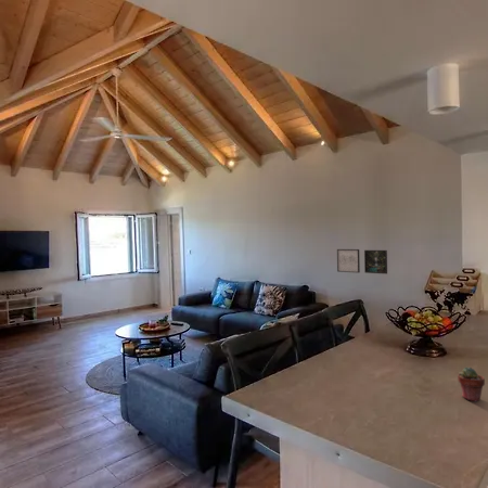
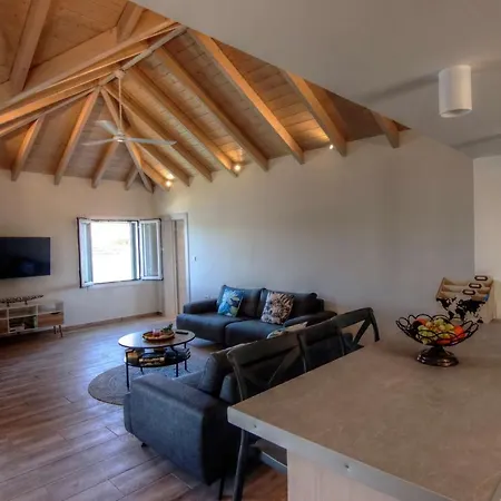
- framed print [363,249,388,275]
- potted succulent [457,367,486,402]
- wall art [336,248,361,273]
